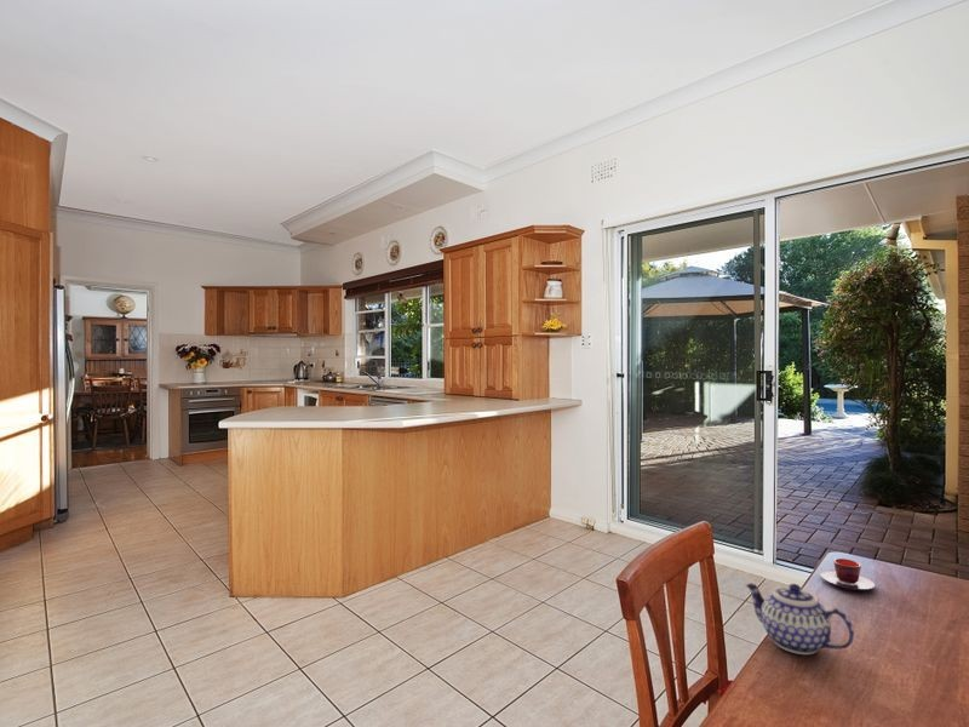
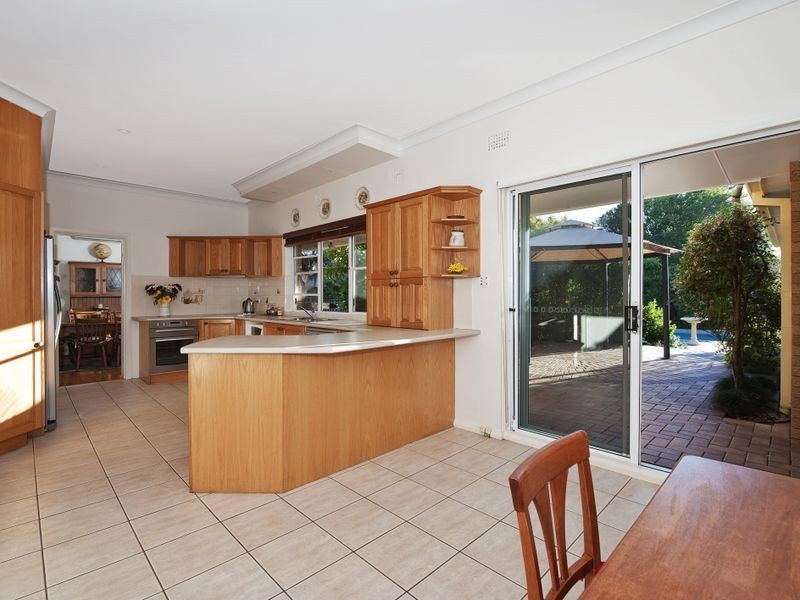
- teapot [744,582,855,656]
- teacup [820,557,876,591]
